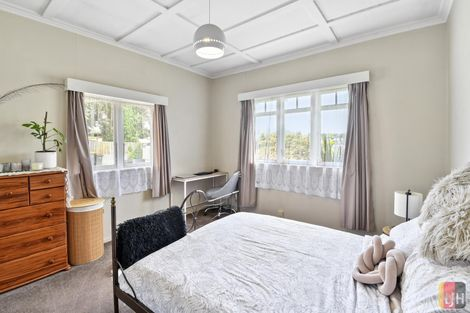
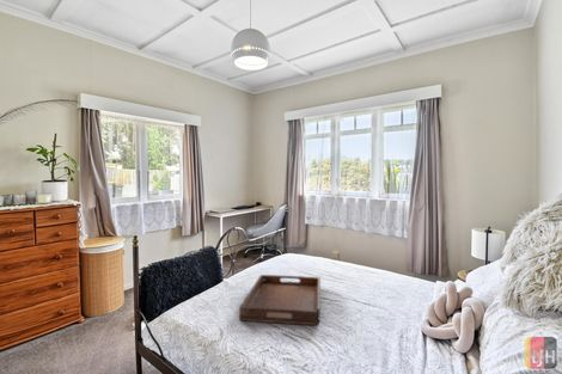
+ serving tray [238,274,322,326]
